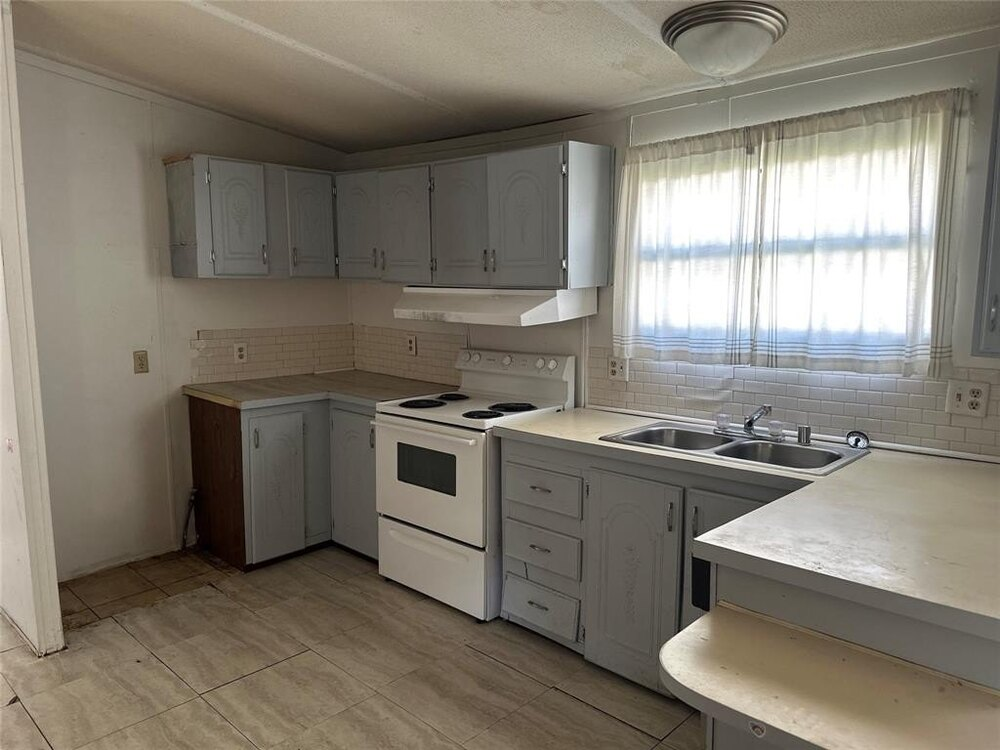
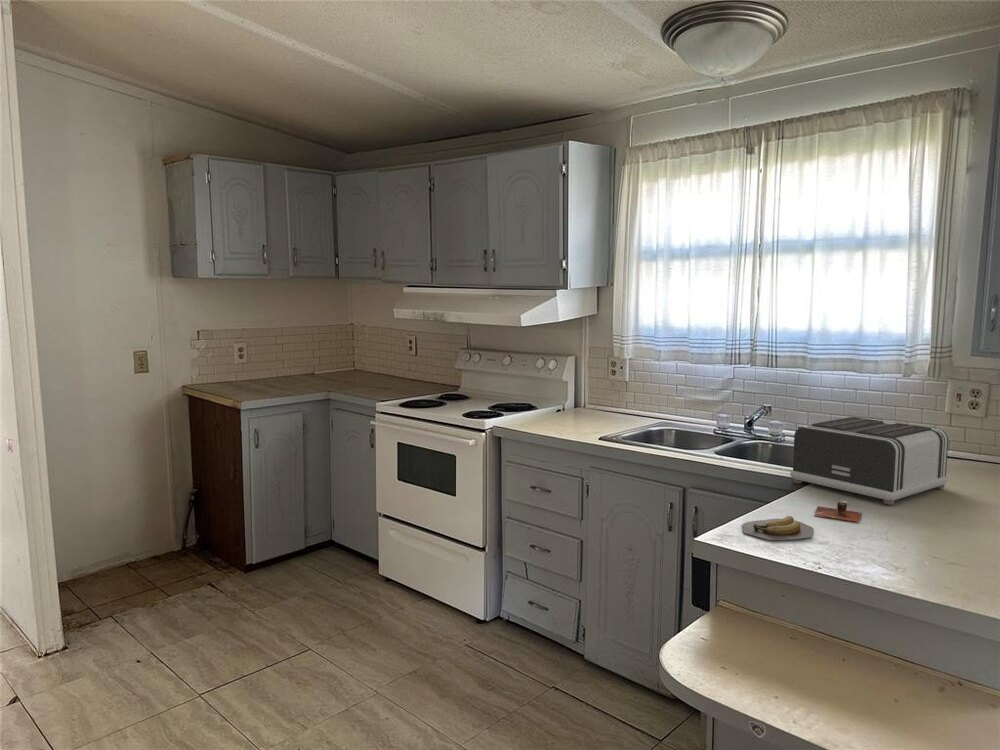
+ banana [741,515,814,541]
+ toaster [790,416,949,506]
+ cup [813,499,863,523]
